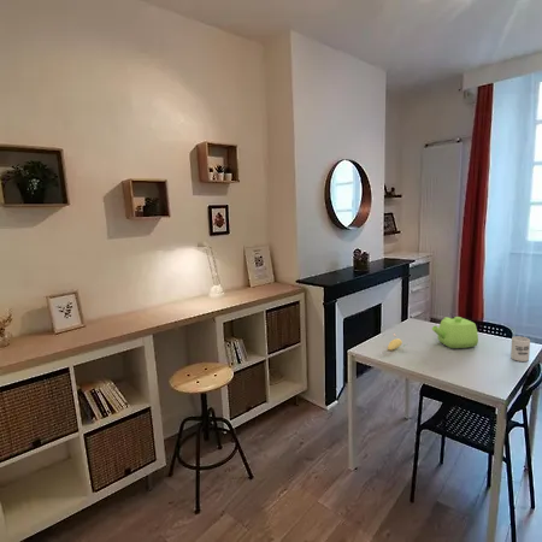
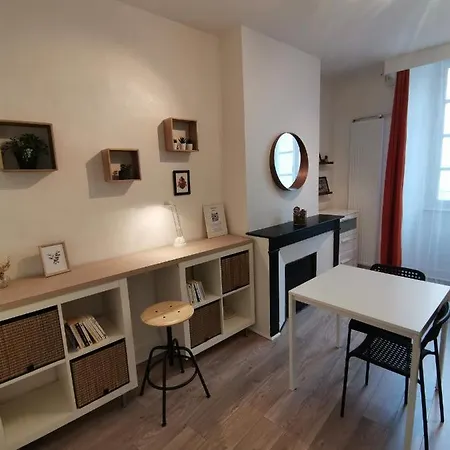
- teapot [431,316,479,349]
- banana [383,332,407,354]
- cup [509,335,531,363]
